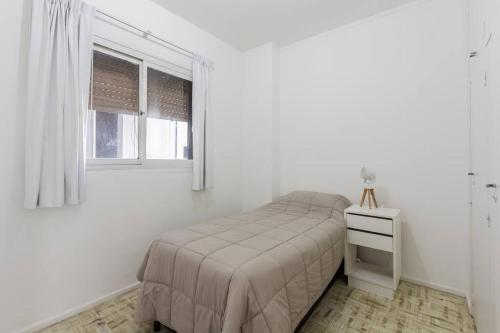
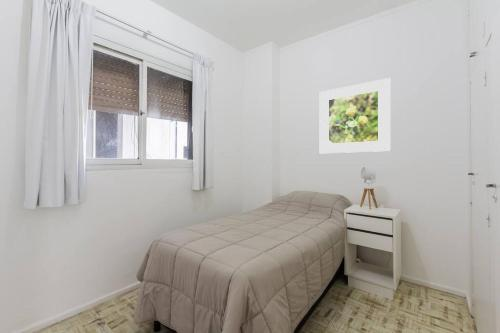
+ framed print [319,77,392,154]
